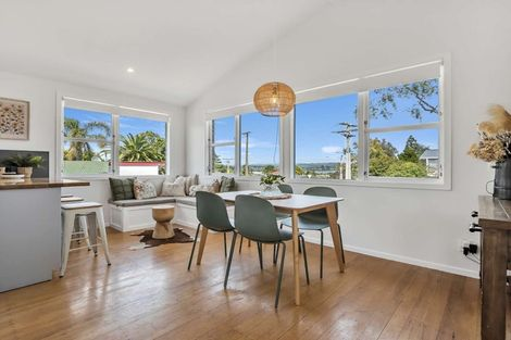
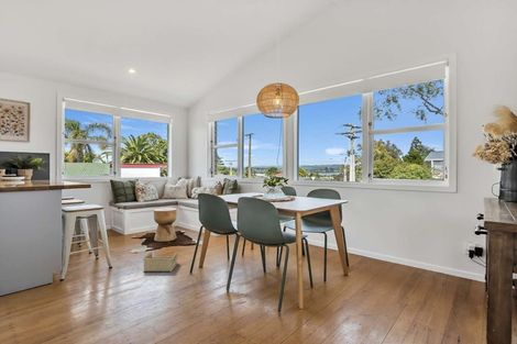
+ storage bin [142,252,179,273]
